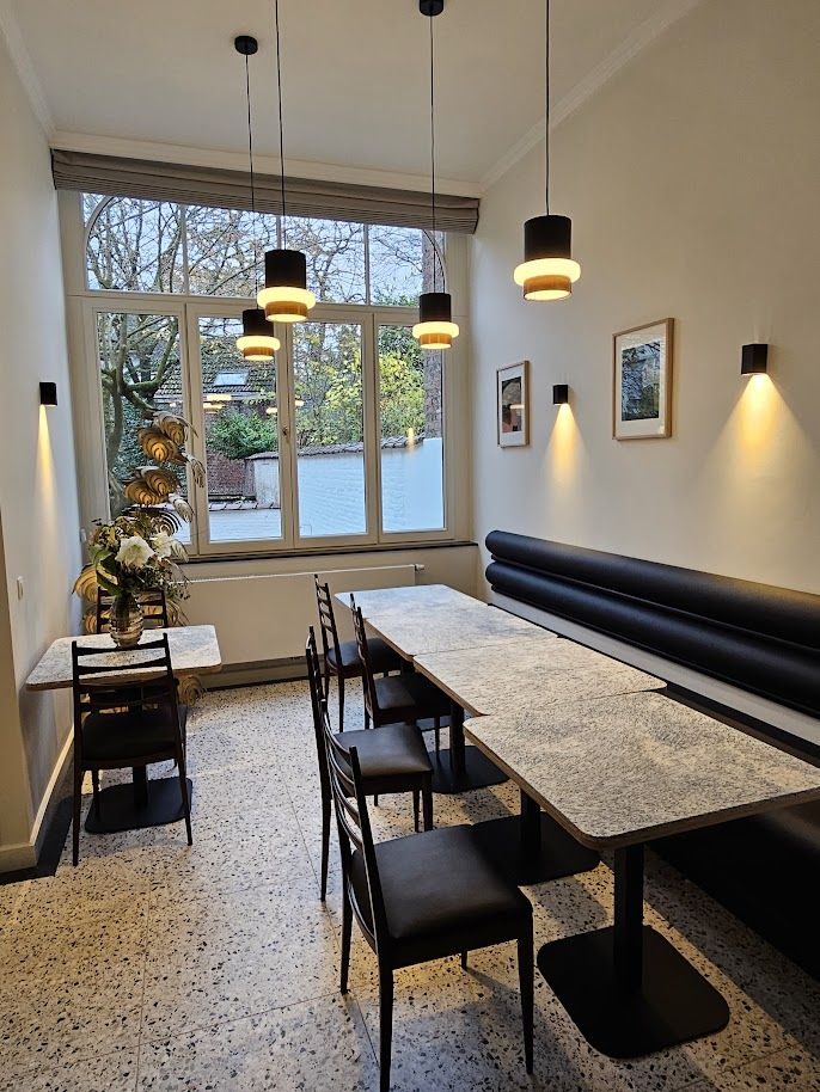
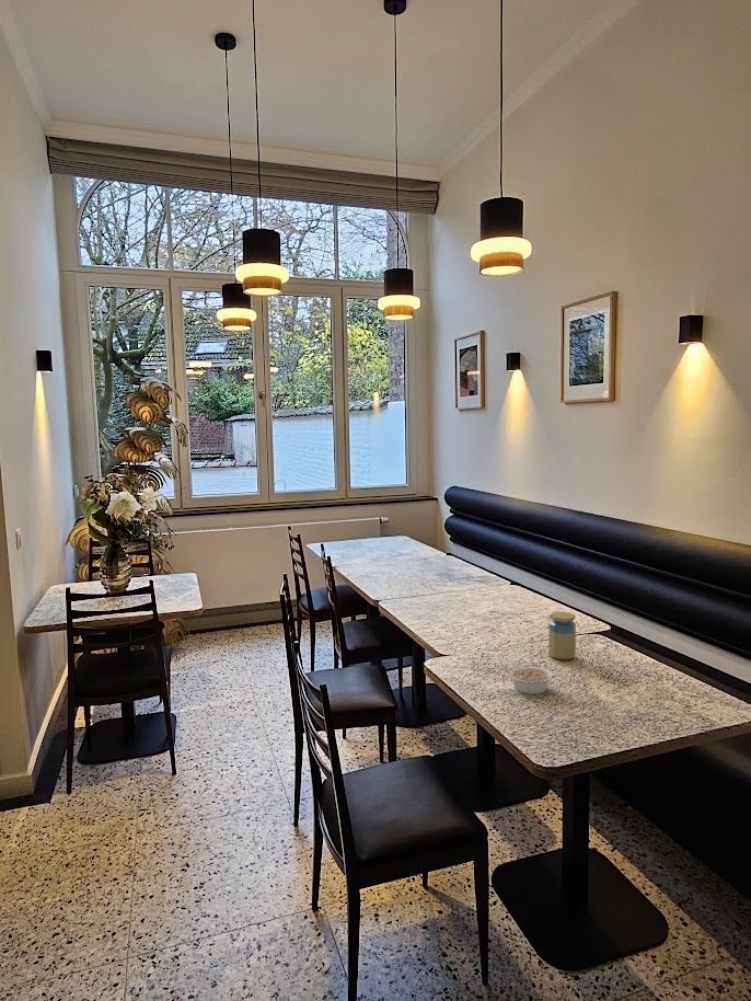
+ legume [508,666,564,695]
+ jar [547,611,577,660]
